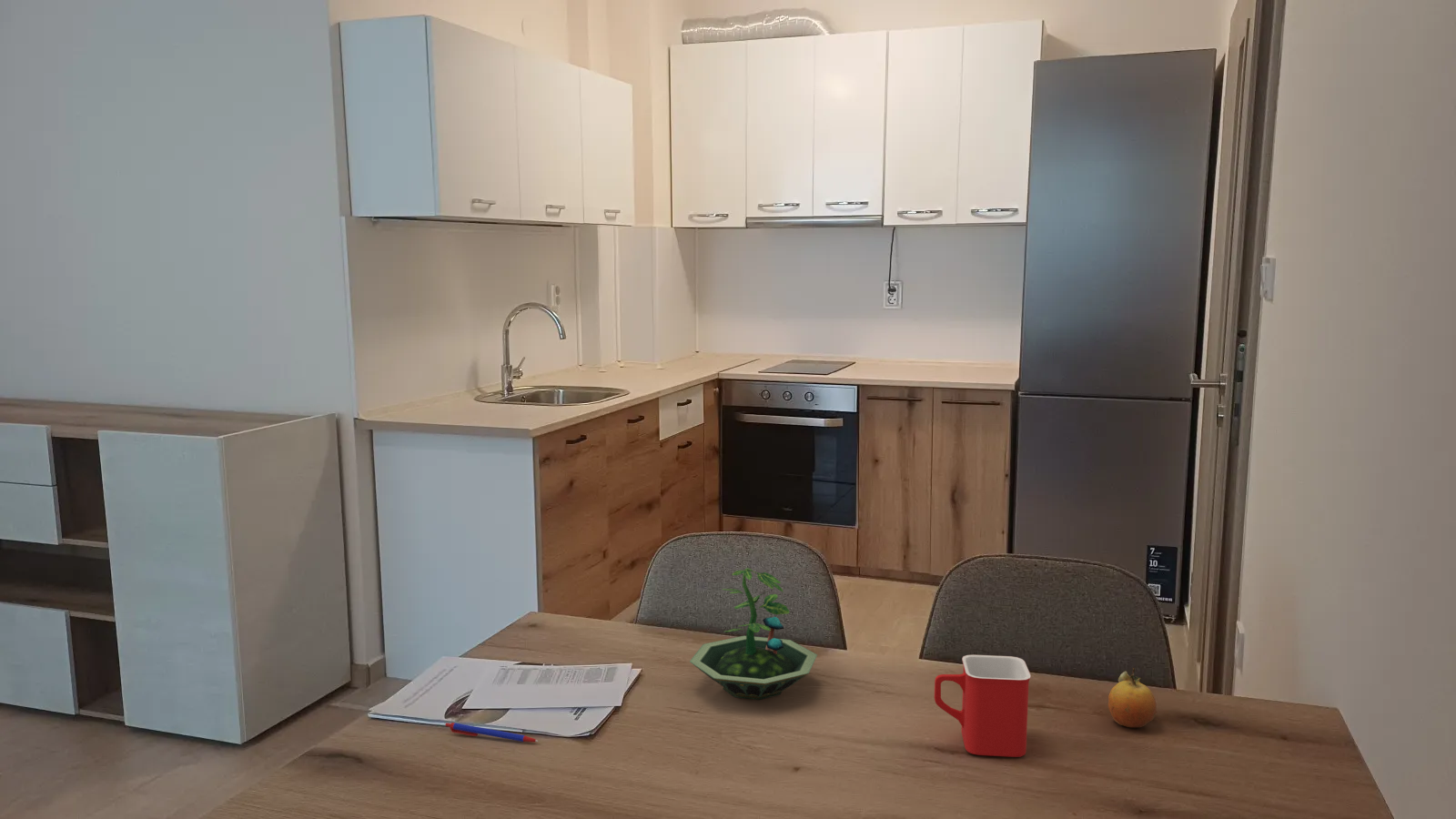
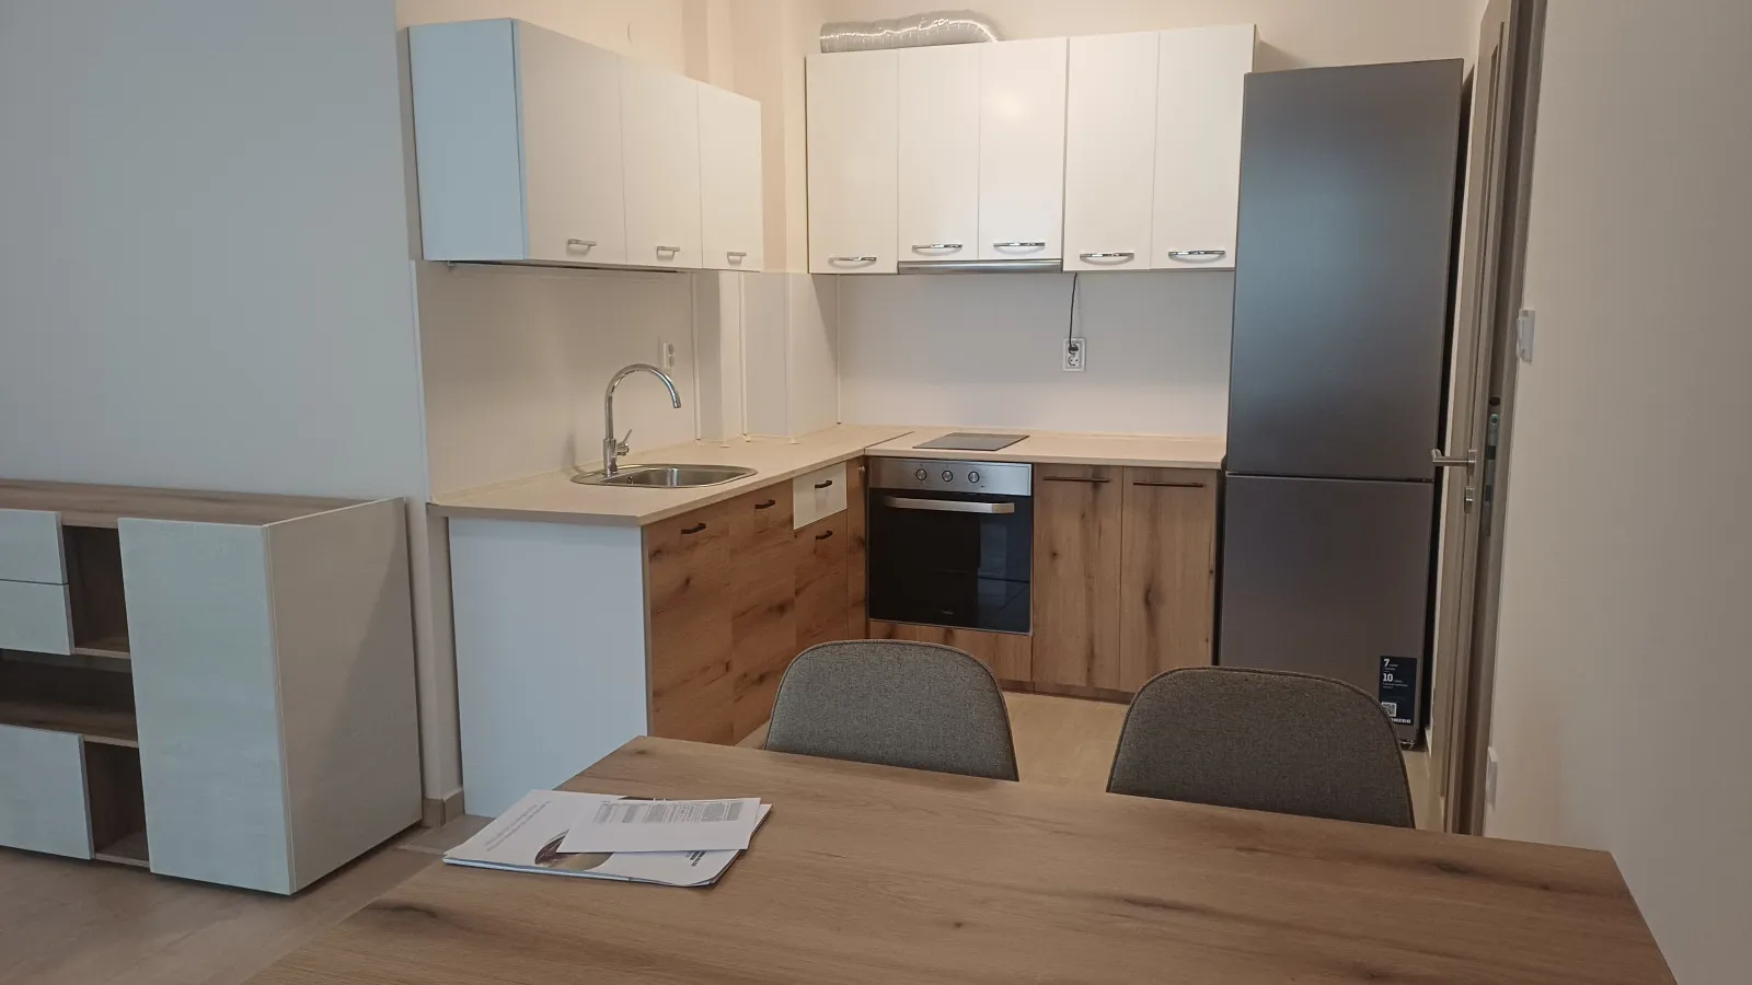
- mug [934,654,1032,758]
- terrarium [689,567,818,701]
- pen [444,722,539,743]
- fruit [1107,667,1158,728]
